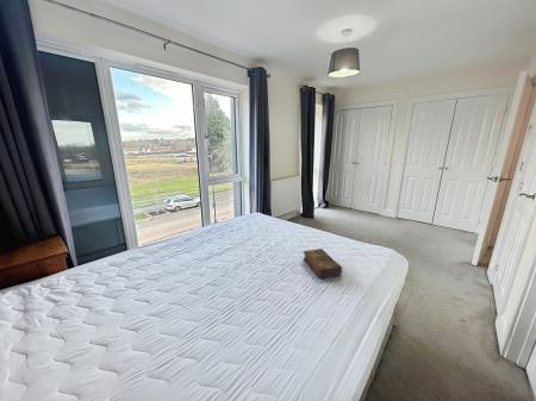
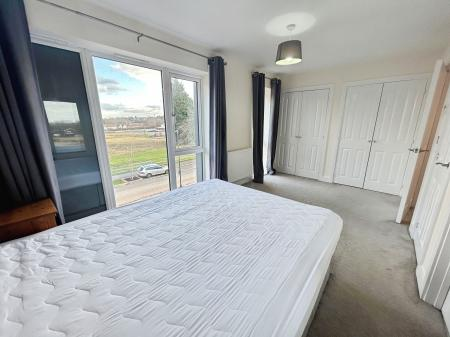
- book [303,248,343,280]
